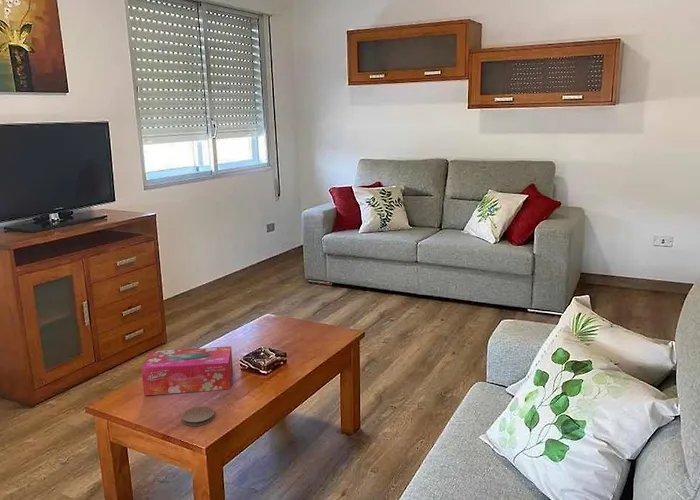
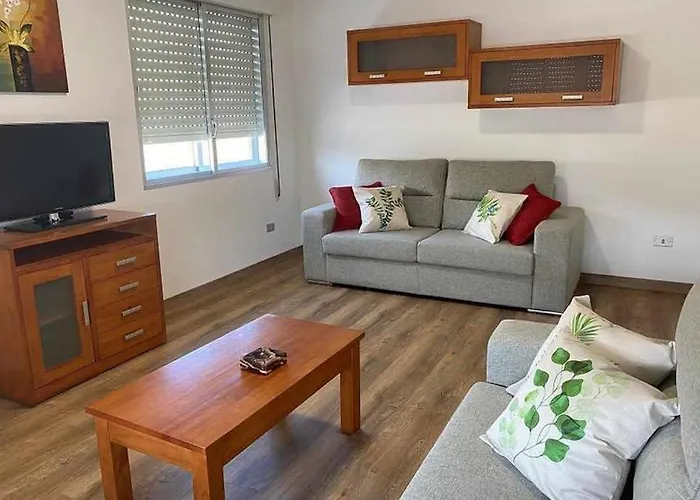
- coaster [181,406,216,427]
- tissue box [140,345,234,396]
